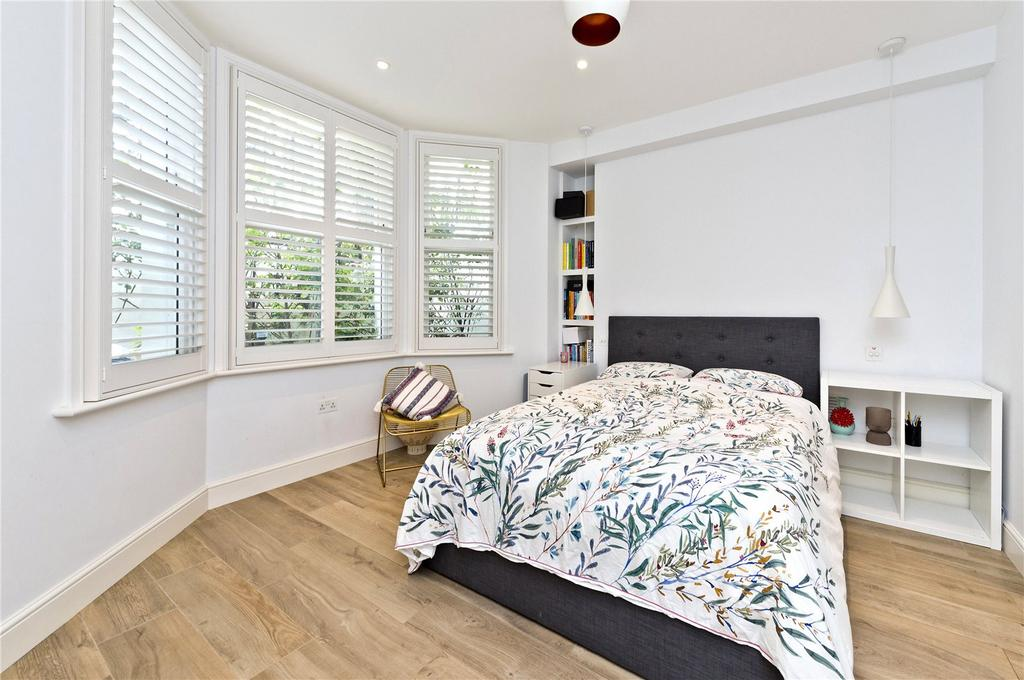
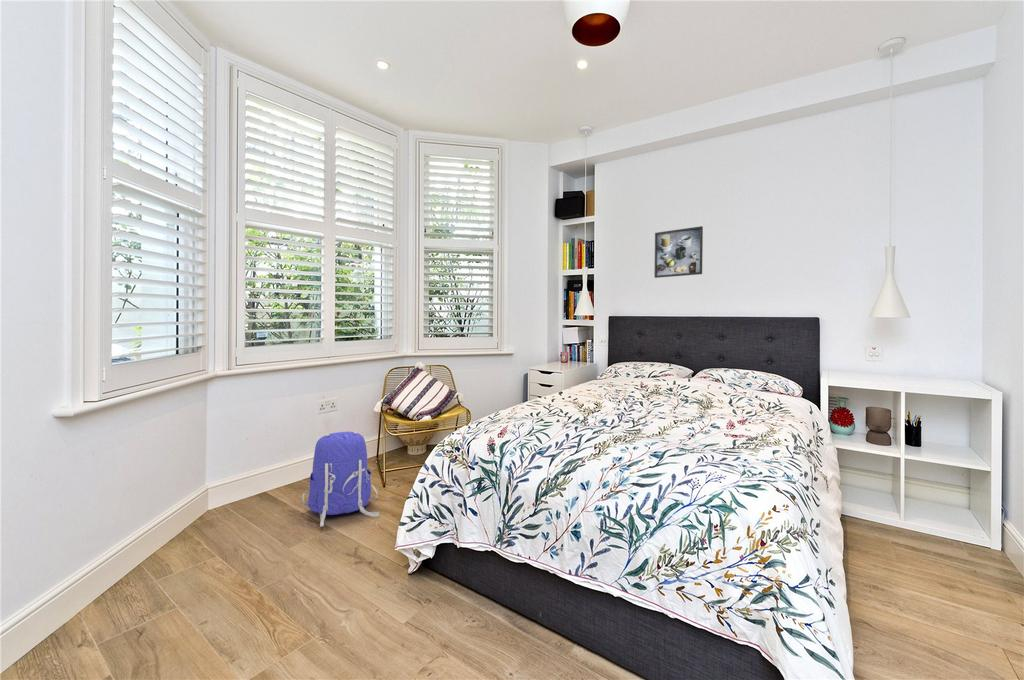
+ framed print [653,225,704,279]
+ backpack [301,430,380,528]
